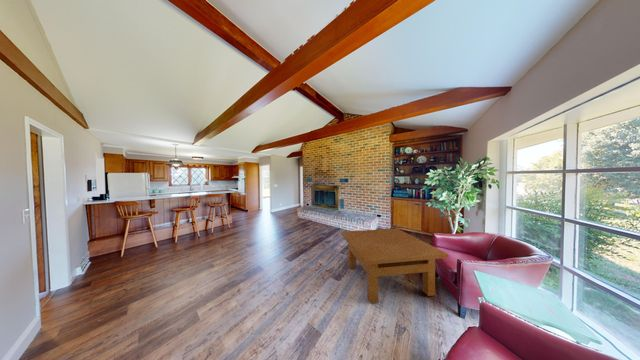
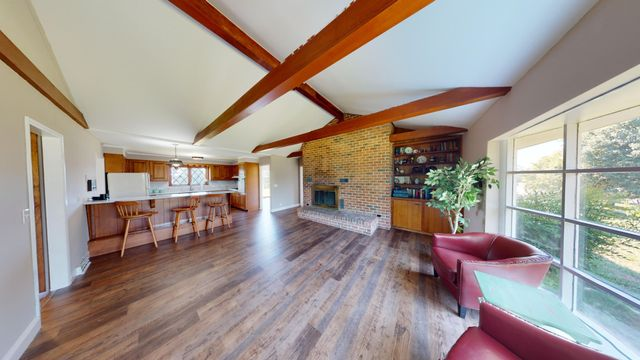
- table [340,228,450,304]
